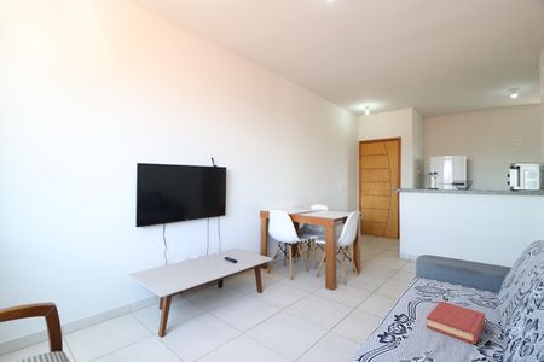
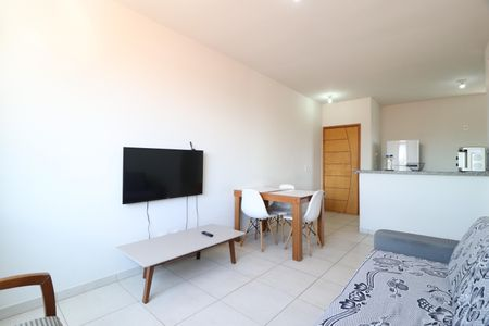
- hardback book [426,300,486,345]
